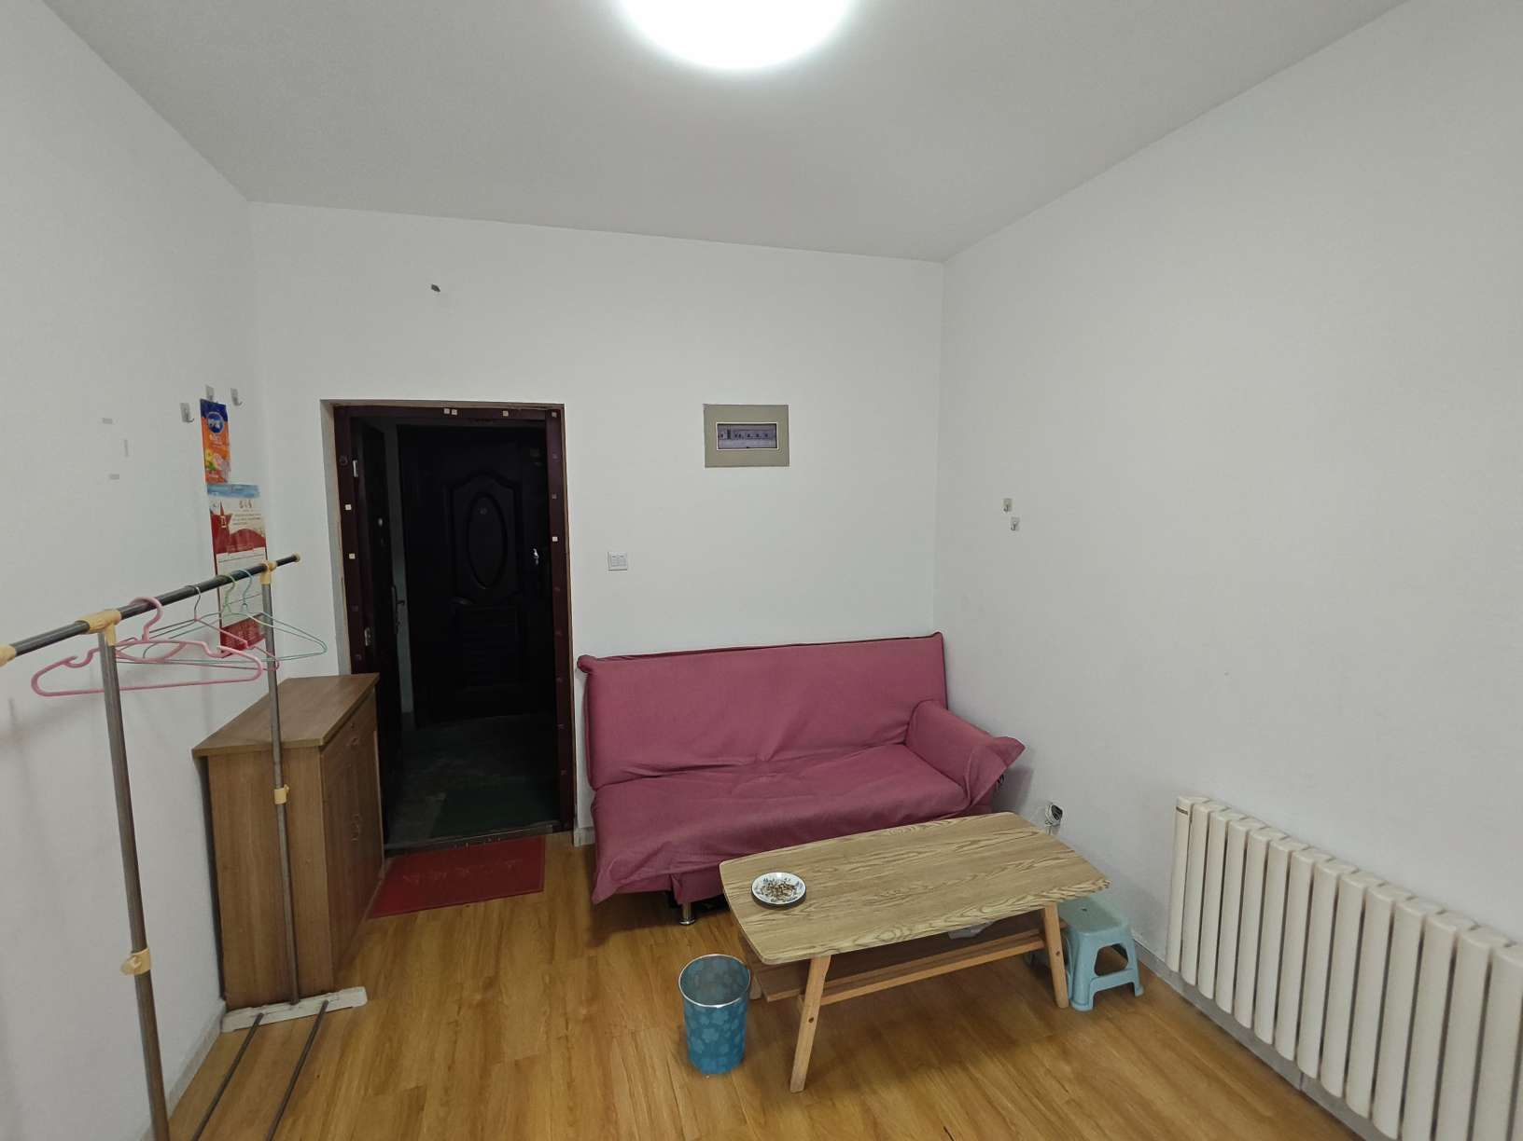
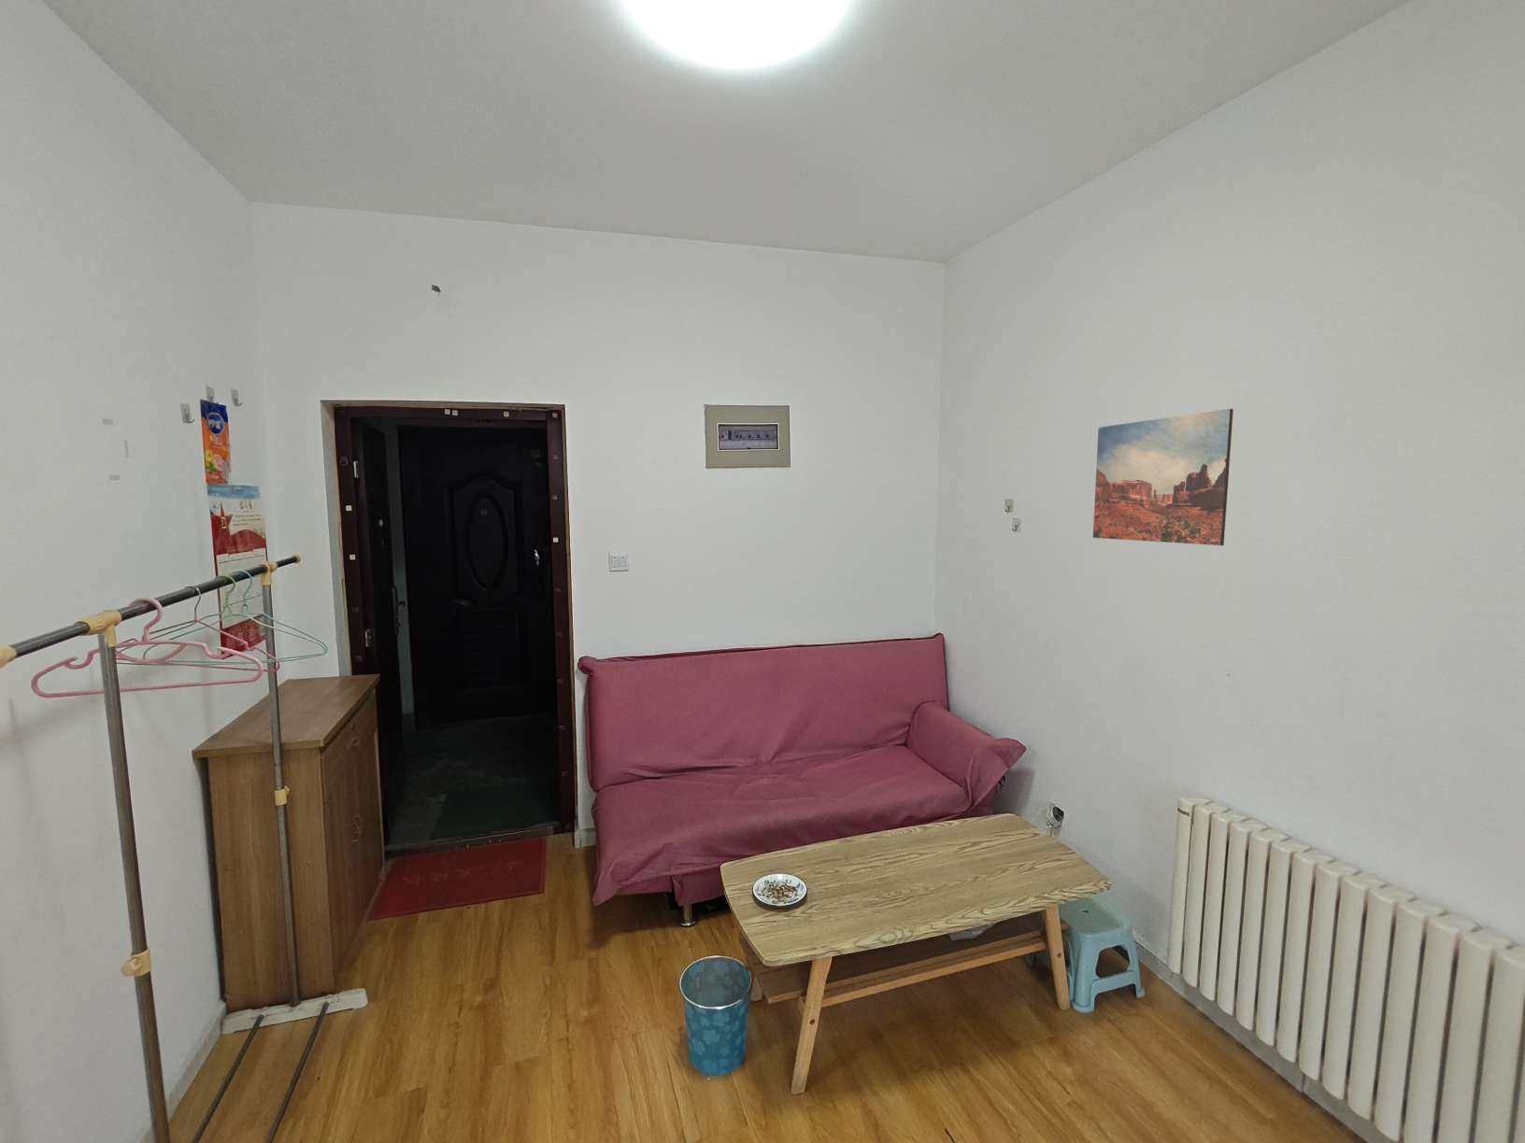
+ wall art [1093,408,1234,546]
